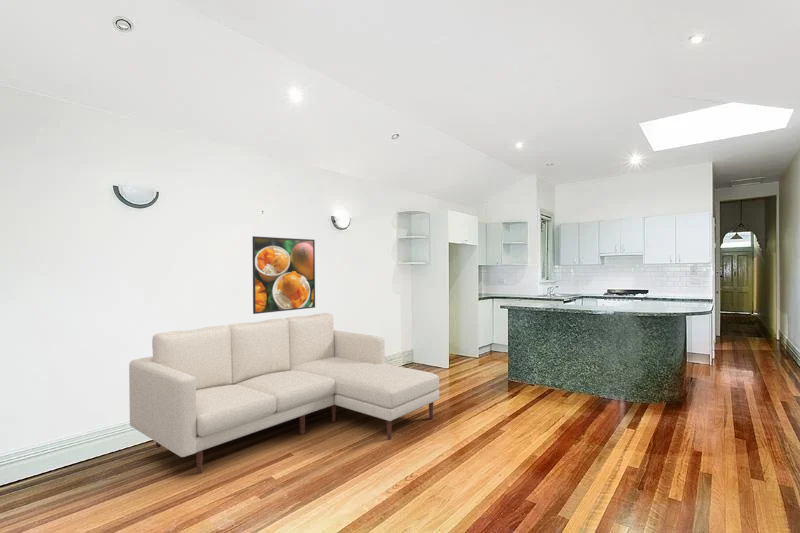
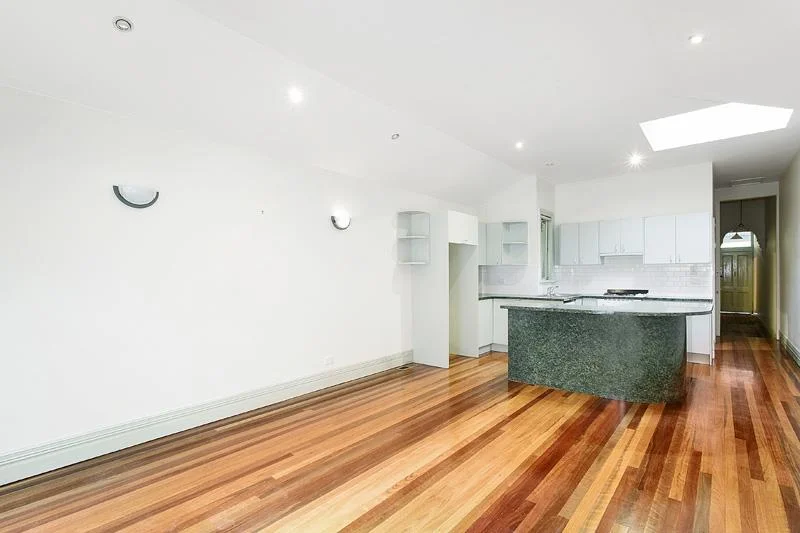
- sofa [128,312,440,475]
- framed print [251,235,316,315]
